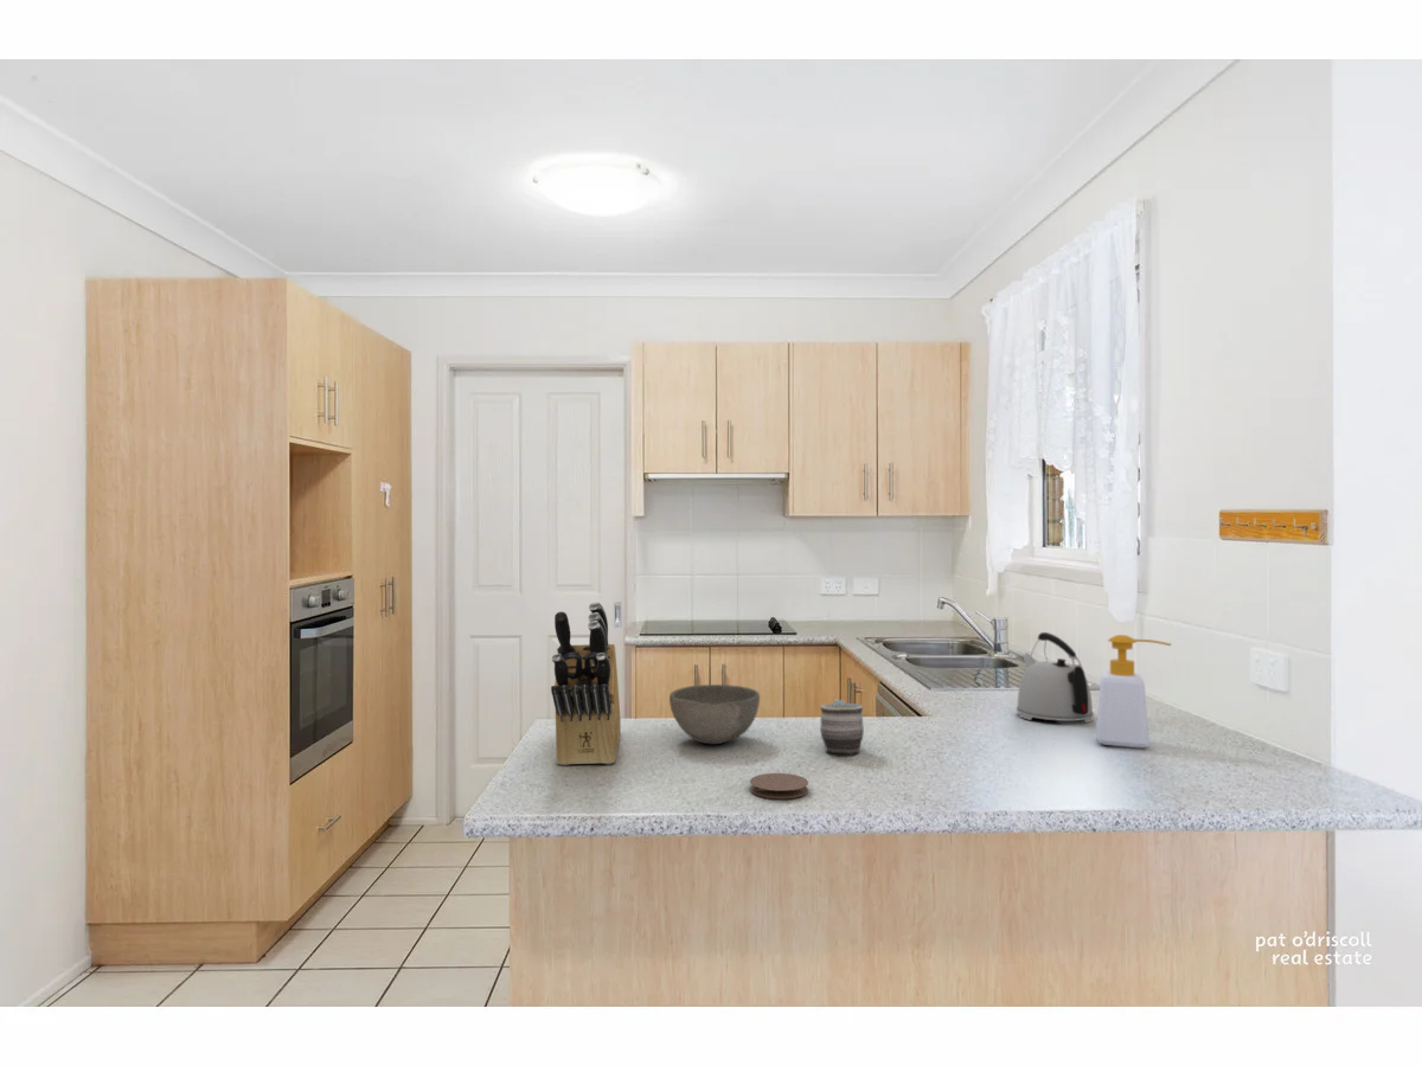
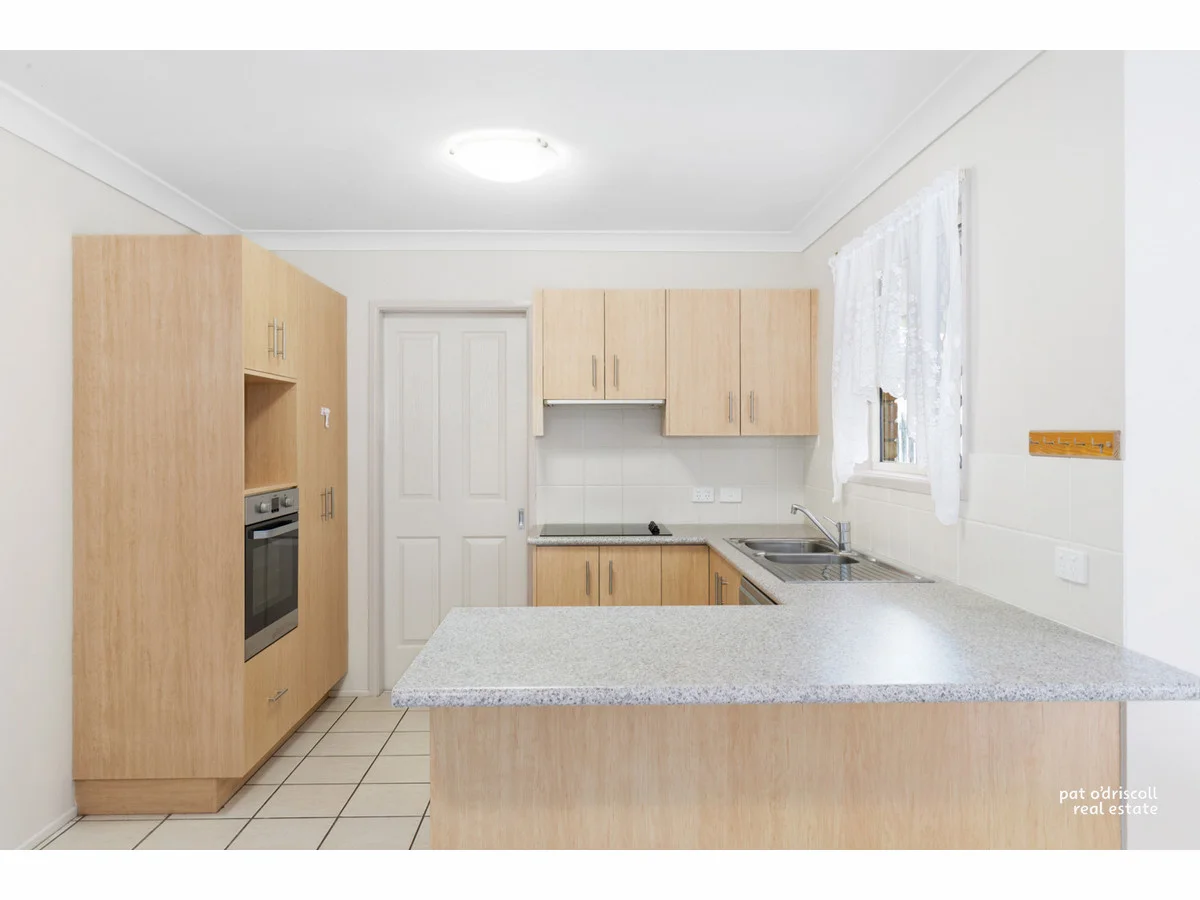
- bowl [668,683,761,745]
- coaster [749,772,809,800]
- knife block [550,601,622,766]
- soap bottle [1095,634,1173,749]
- kettle [1016,631,1095,724]
- mug [819,698,865,756]
